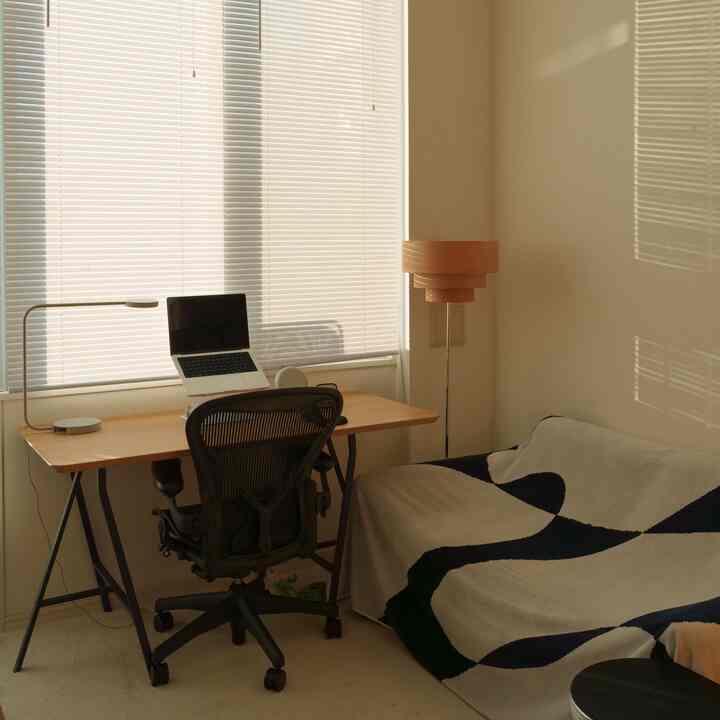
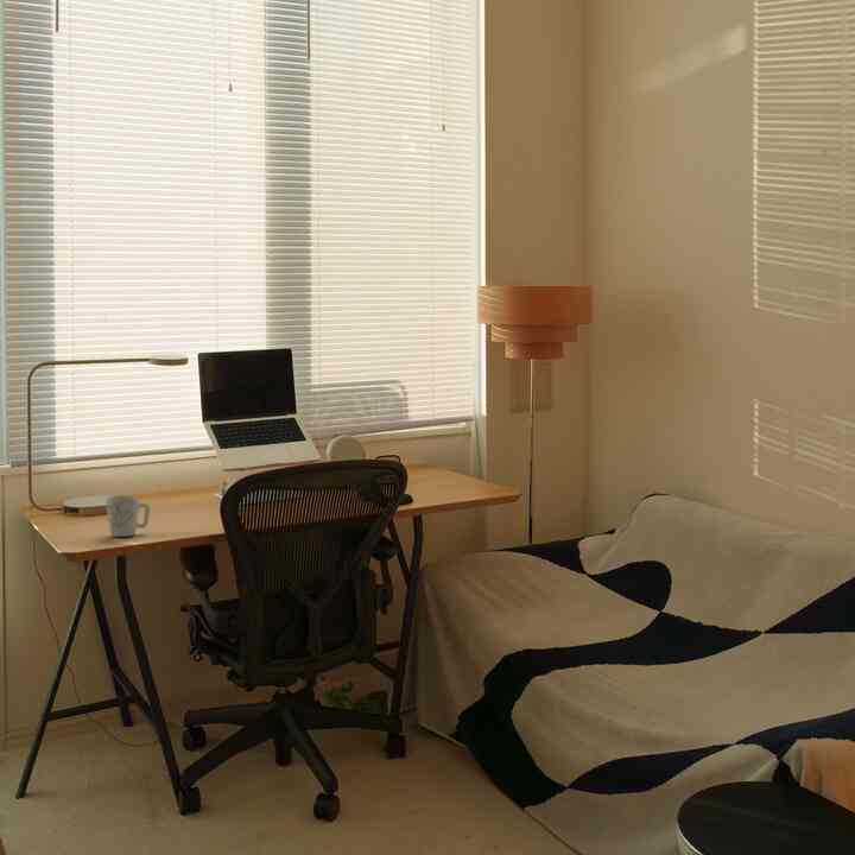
+ mug [104,494,151,538]
